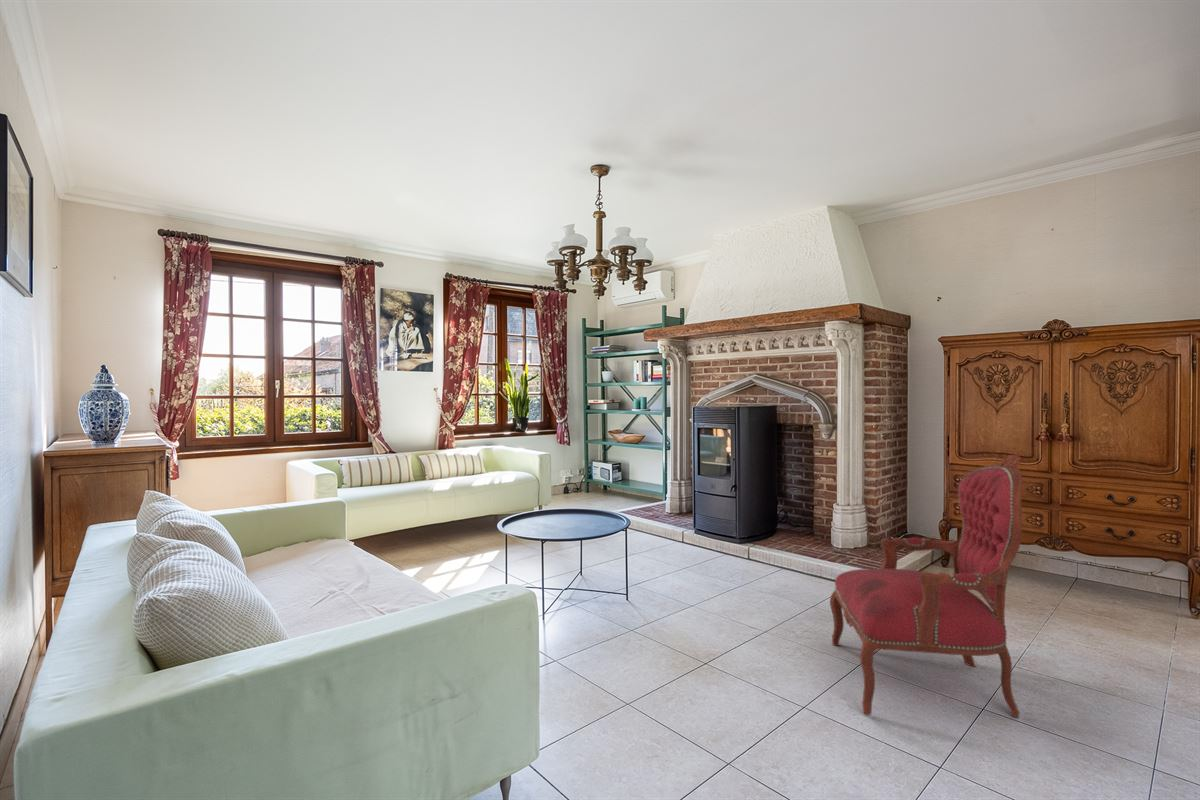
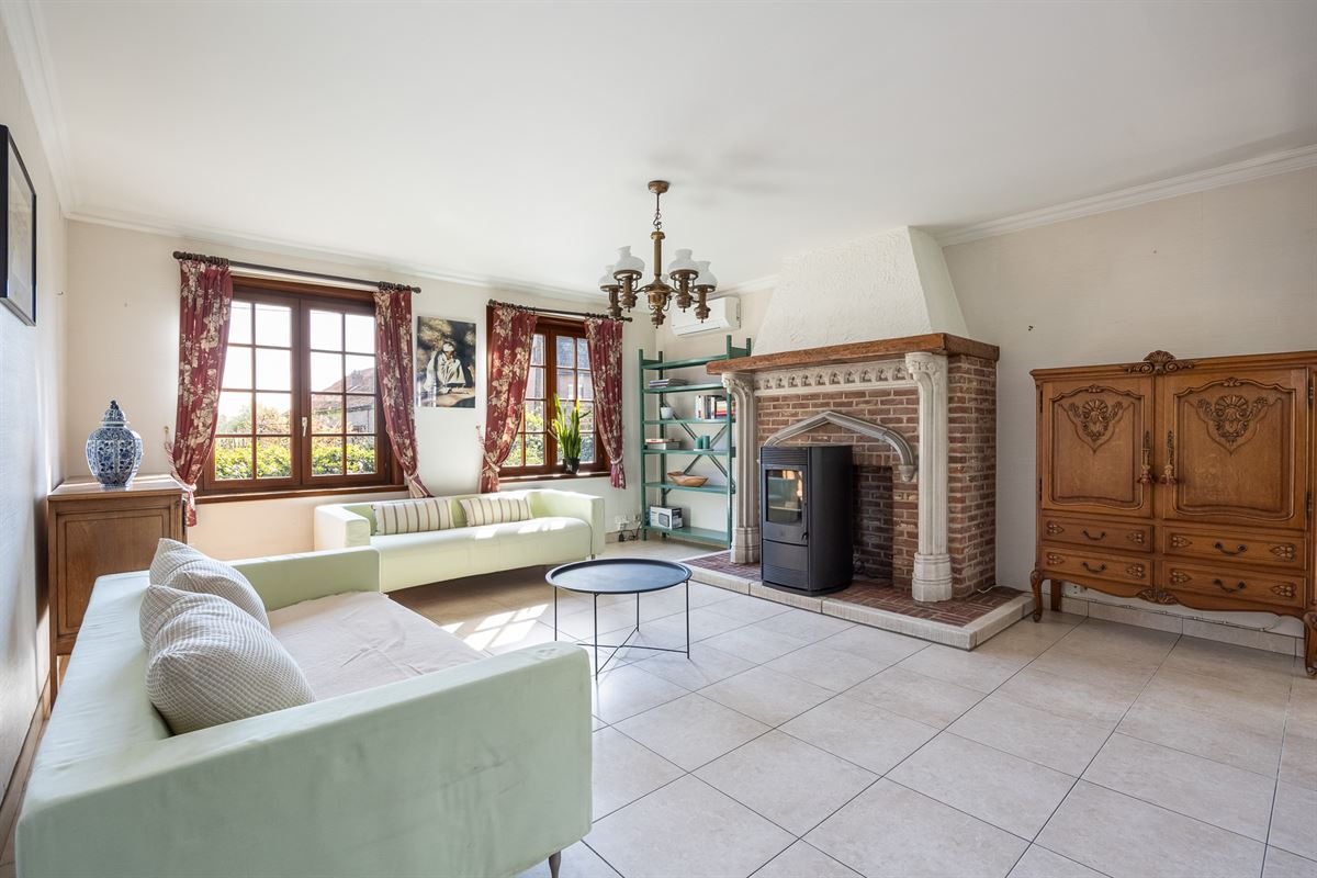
- armchair [829,454,1023,719]
